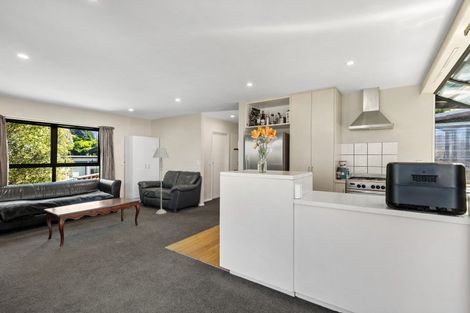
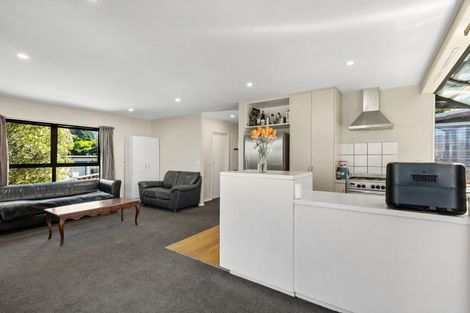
- floor lamp [152,147,170,215]
